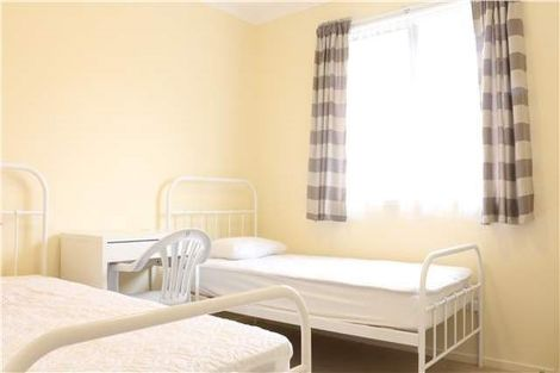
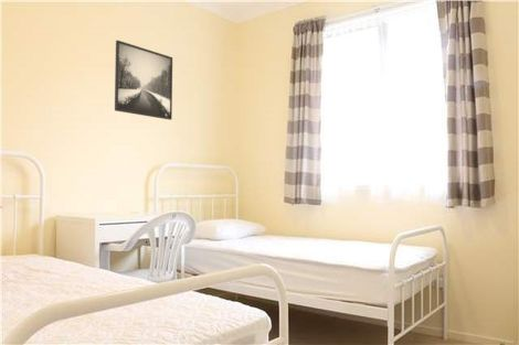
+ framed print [114,40,173,121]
